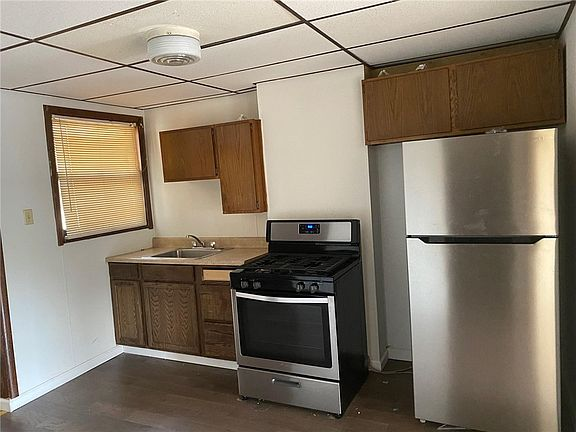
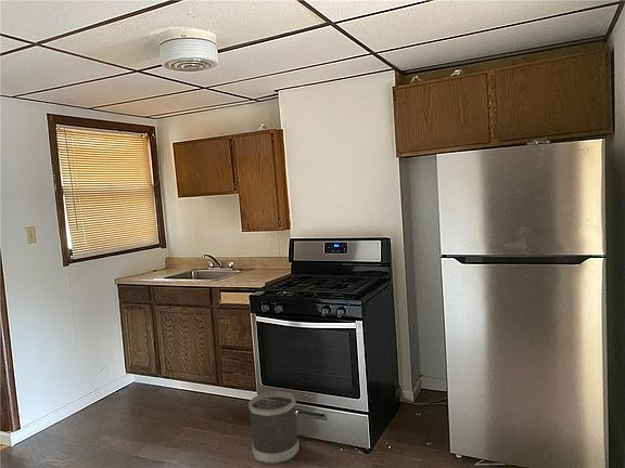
+ wastebasket [247,390,301,465]
